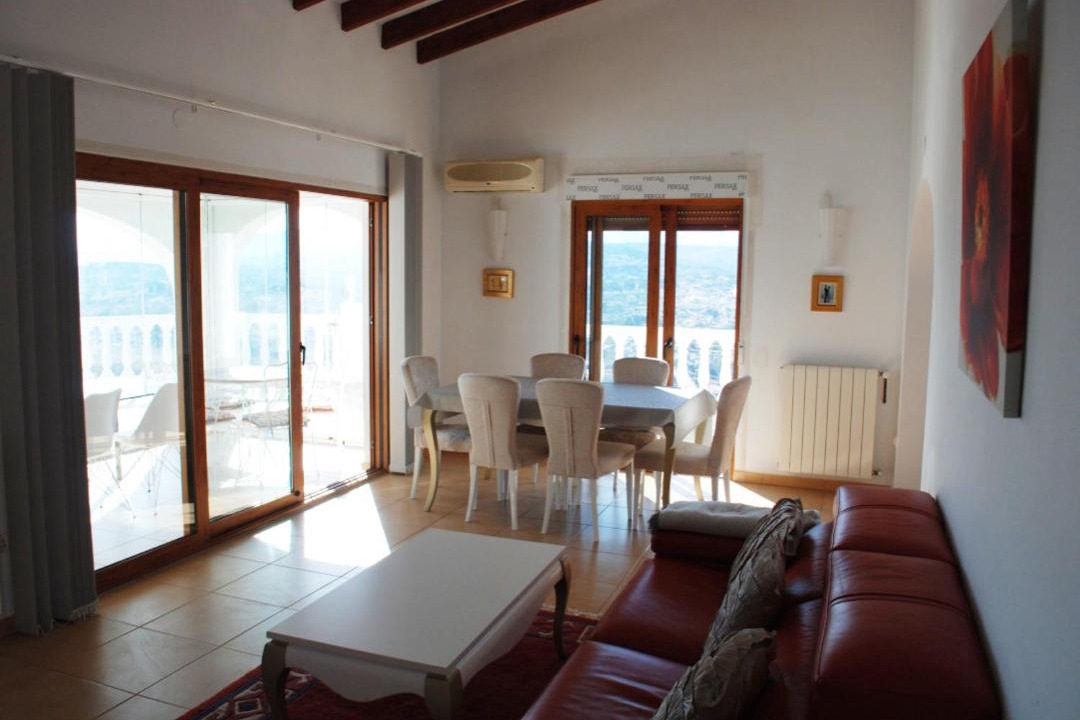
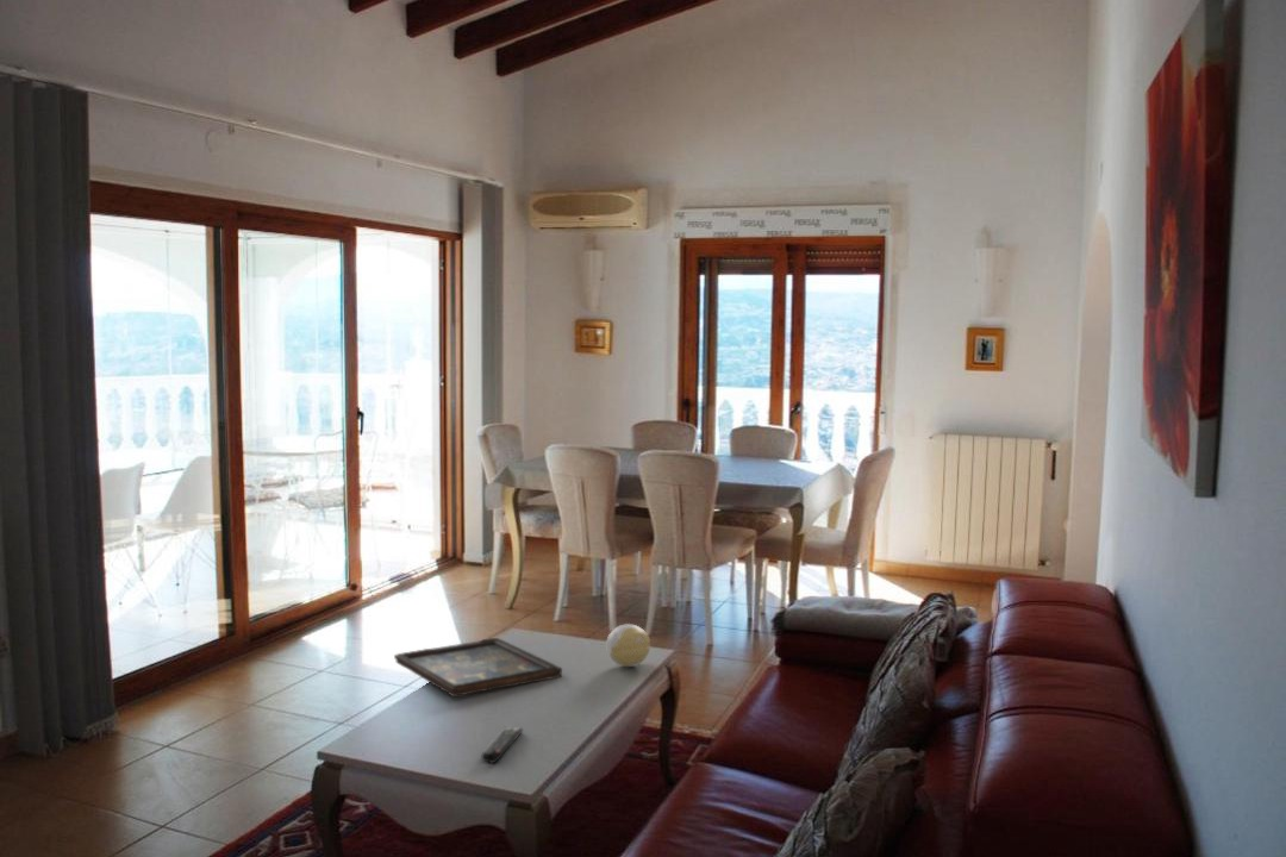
+ decorative ball [605,623,651,668]
+ remote control [481,726,524,764]
+ decorative tray [393,637,563,698]
